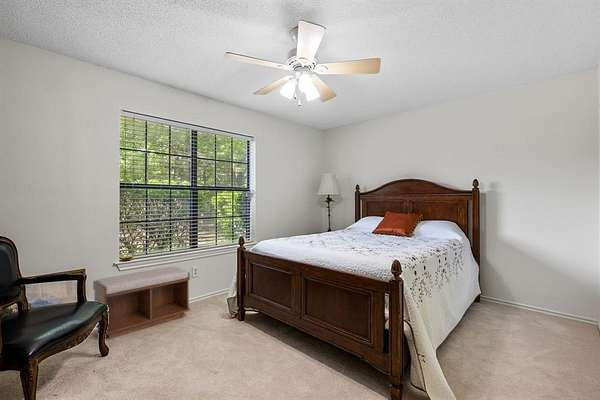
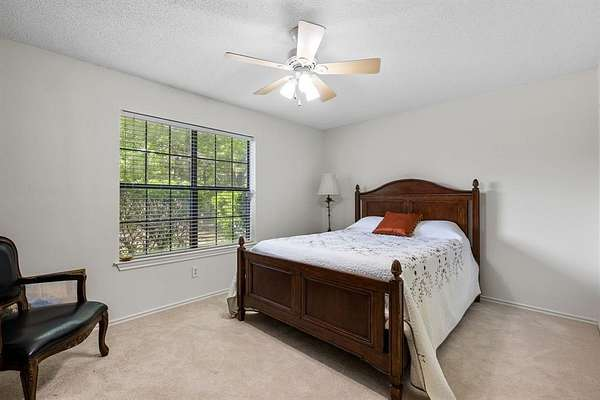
- bench [92,266,191,340]
